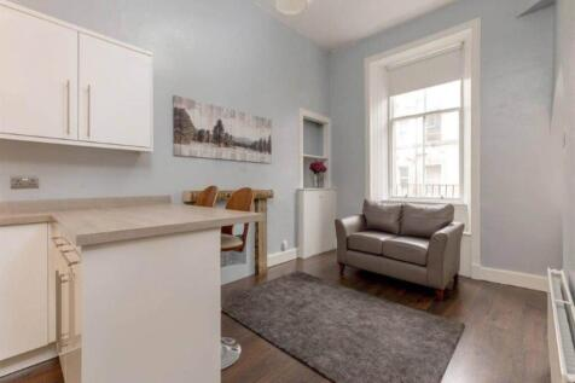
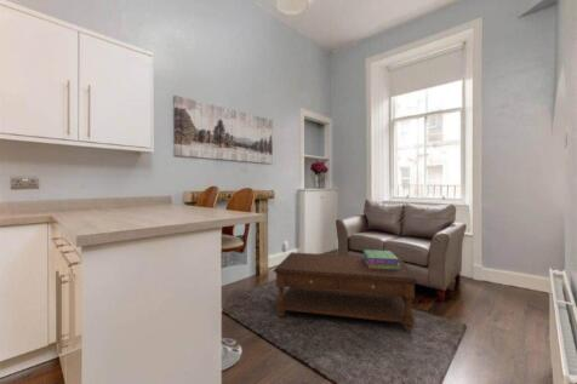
+ stack of books [361,248,400,270]
+ coffee table [272,251,419,333]
